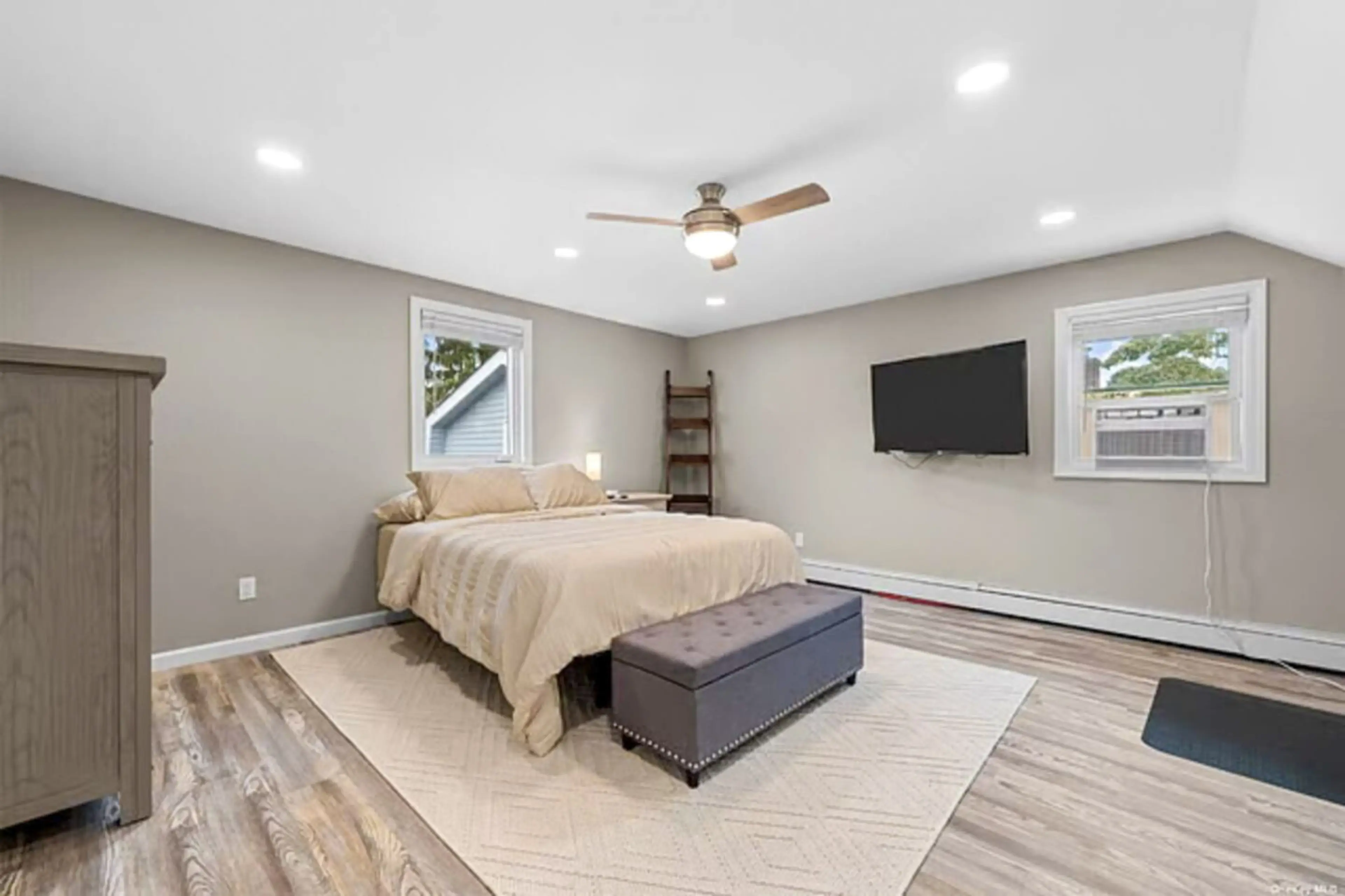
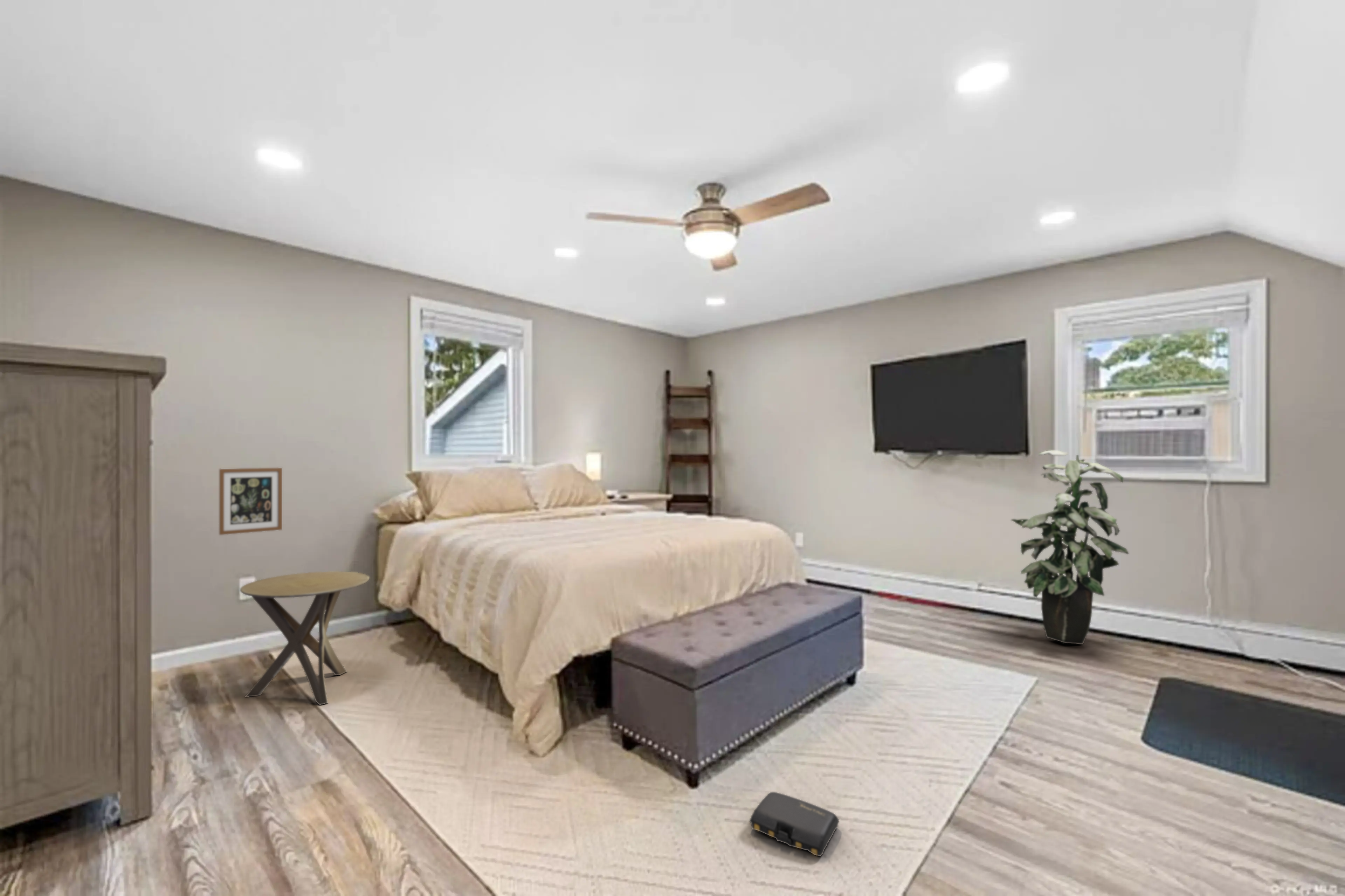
+ wall art [219,467,283,535]
+ indoor plant [1011,450,1129,645]
+ bag [749,792,840,857]
+ side table [240,571,370,705]
